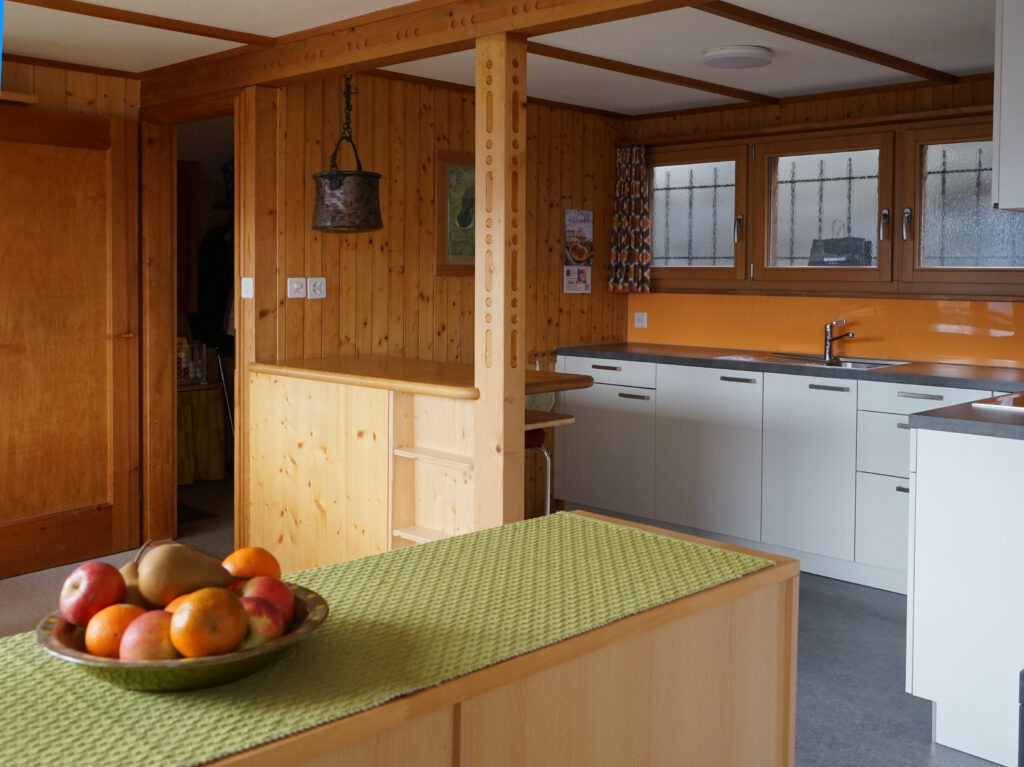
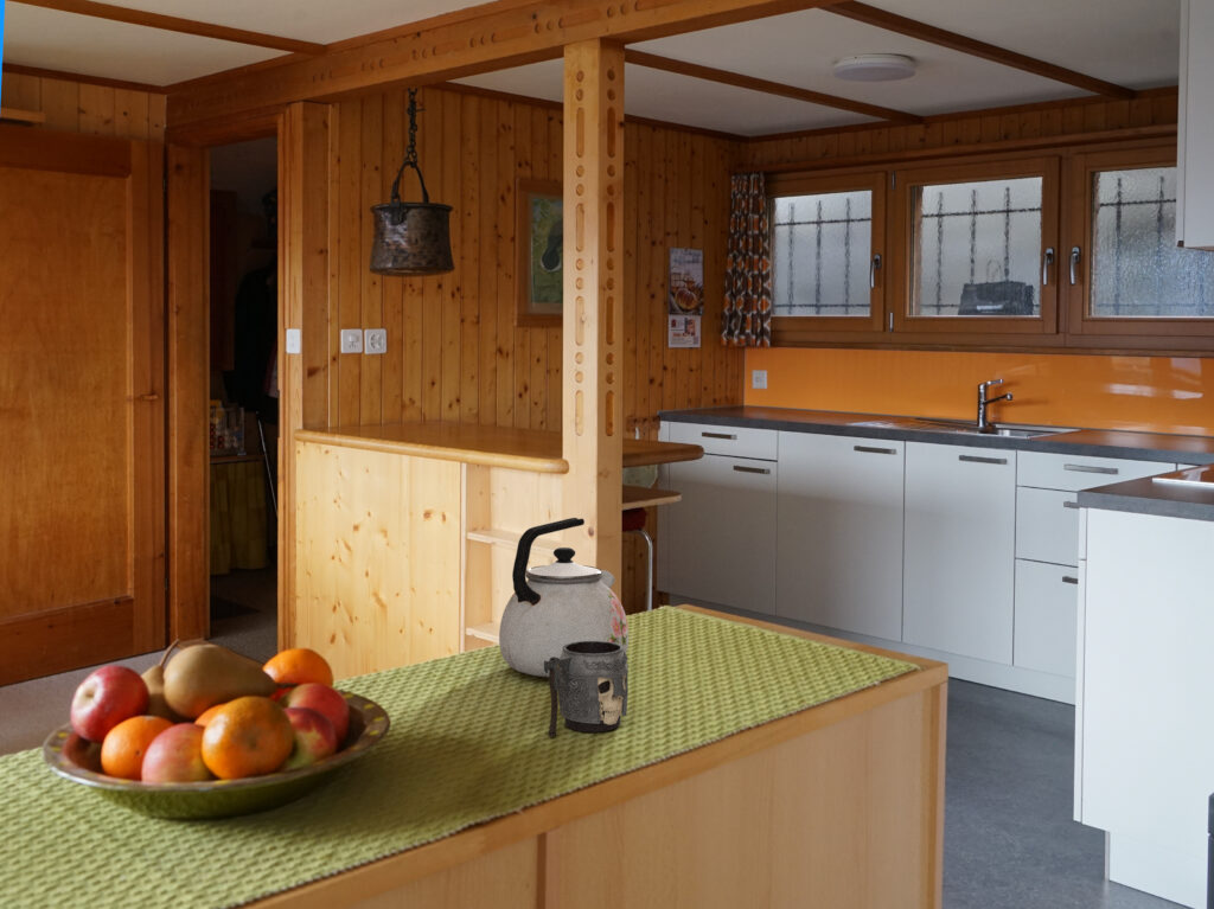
+ kettle [498,517,630,678]
+ mug [544,641,630,738]
